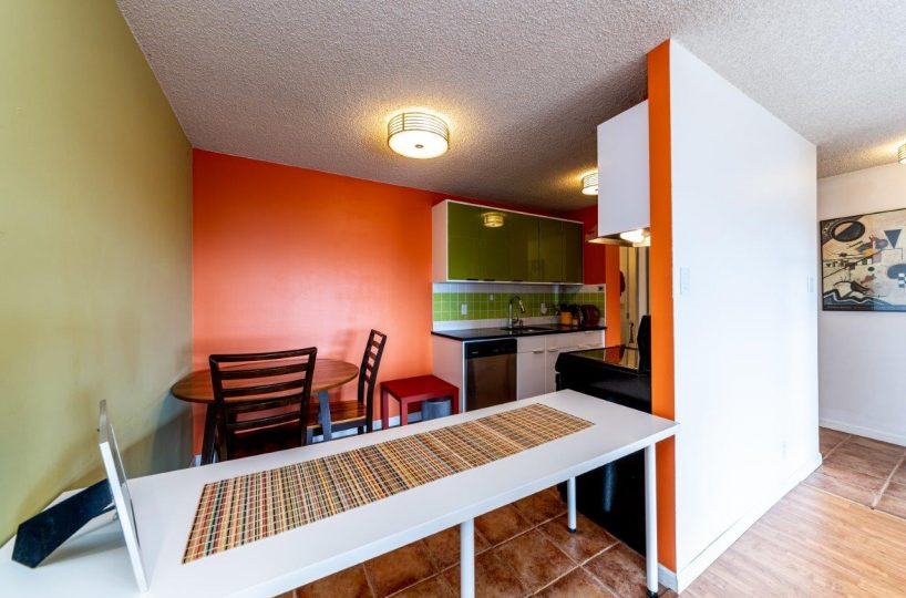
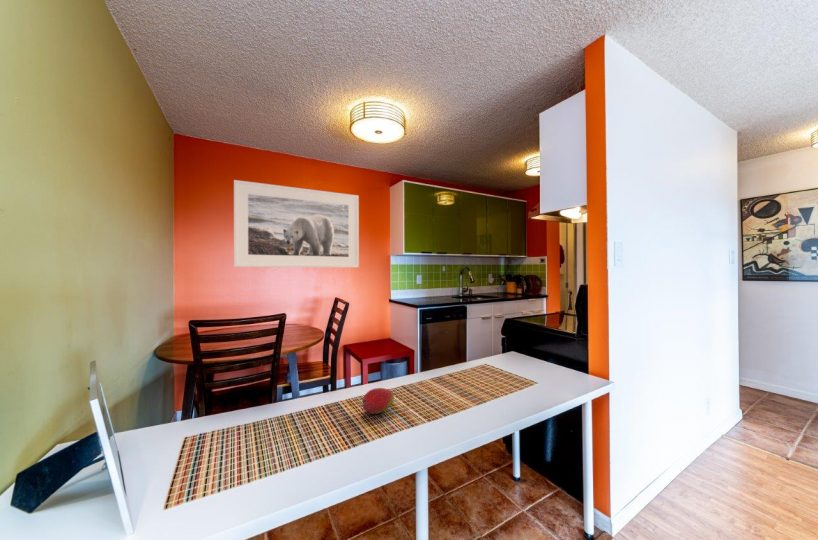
+ fruit [361,387,395,415]
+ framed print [233,179,360,268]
